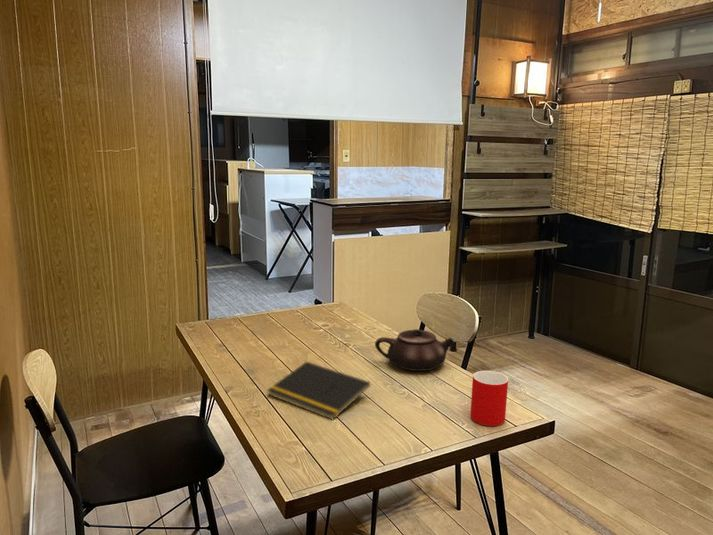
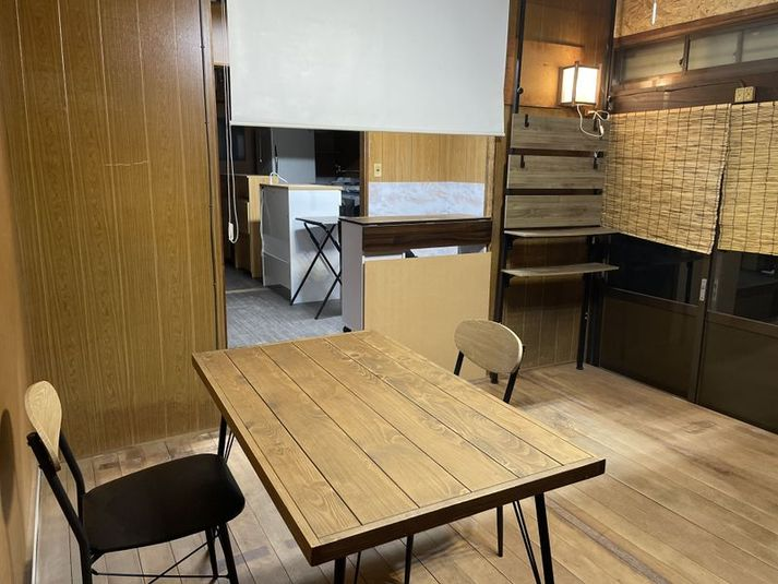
- cup [469,370,509,427]
- notepad [266,361,371,421]
- teapot [374,328,455,372]
